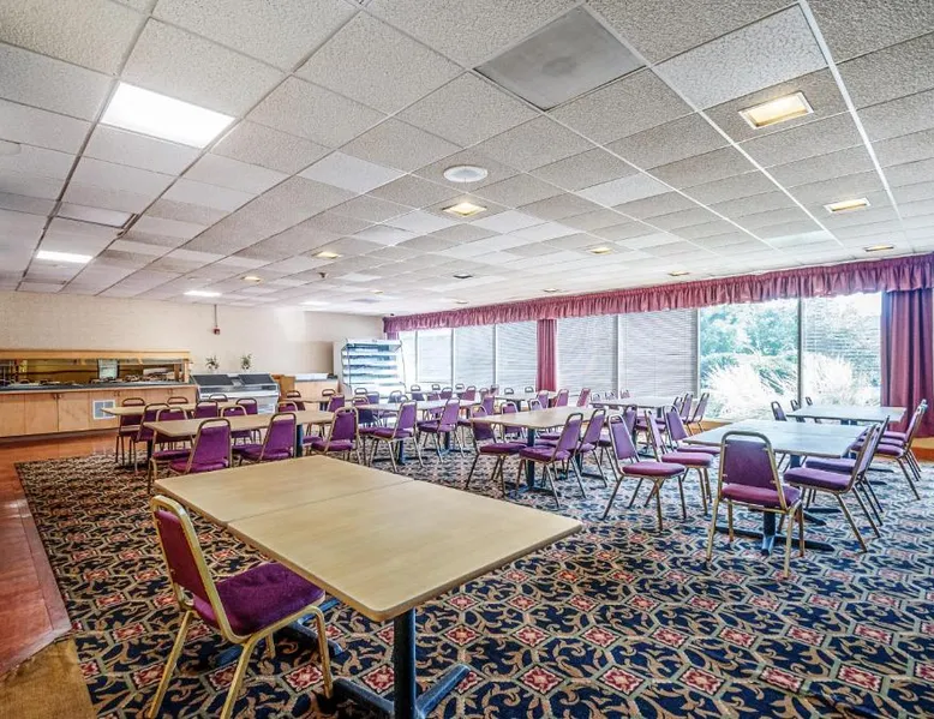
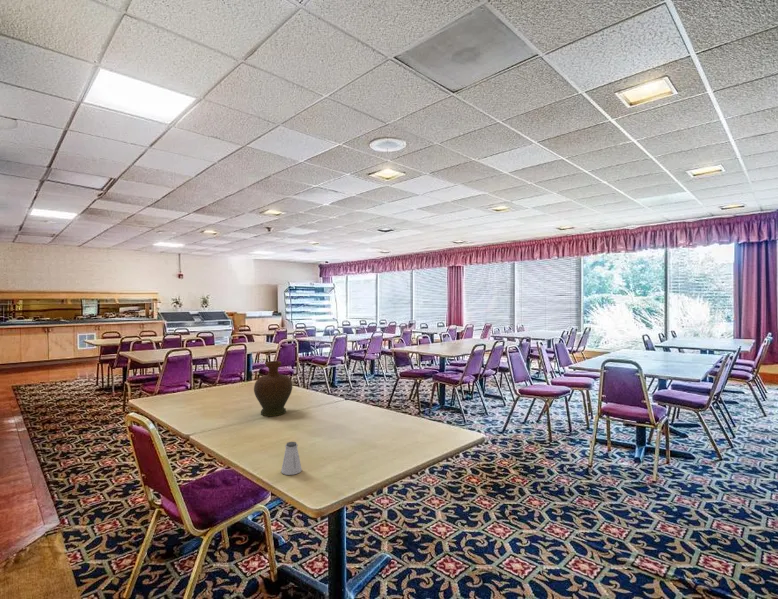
+ saltshaker [280,441,303,476]
+ decorative vase [253,360,293,417]
